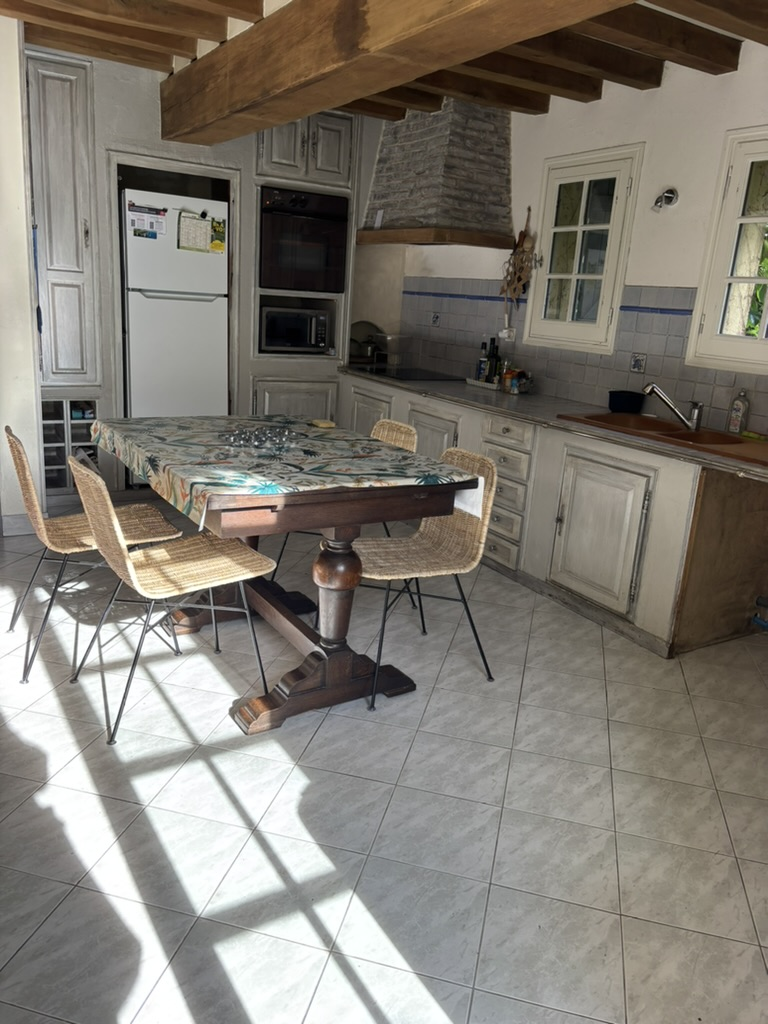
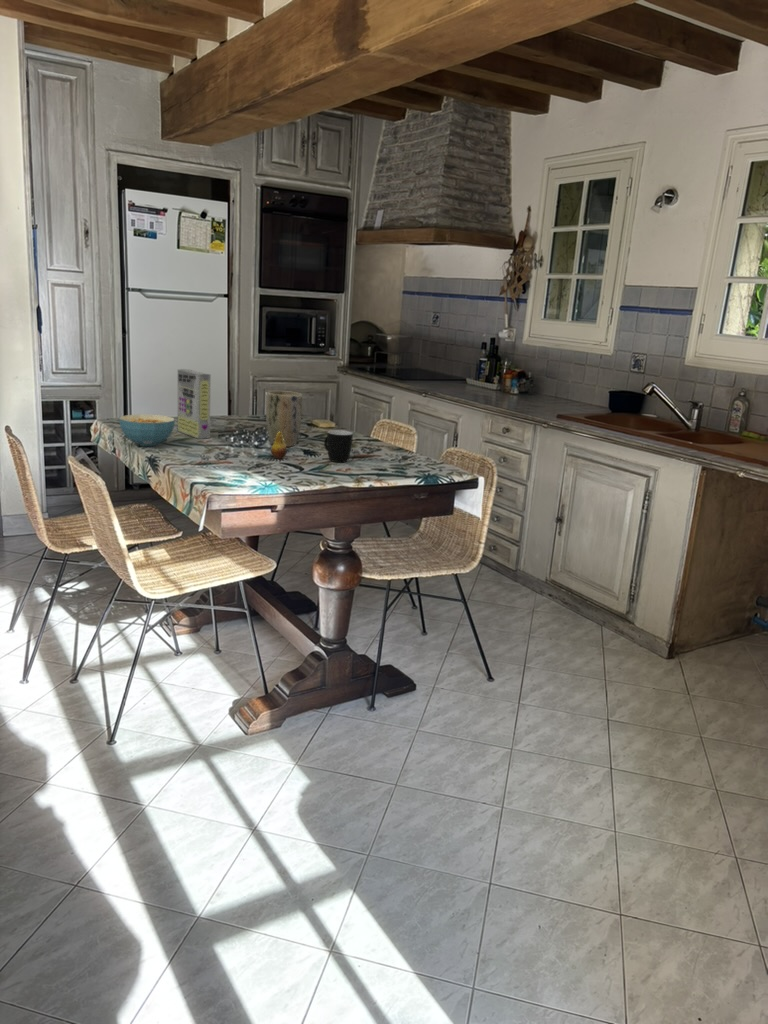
+ mug [323,429,354,463]
+ fruit [270,425,288,460]
+ cereal box [177,368,212,440]
+ plant pot [265,390,303,448]
+ cereal bowl [118,414,176,447]
